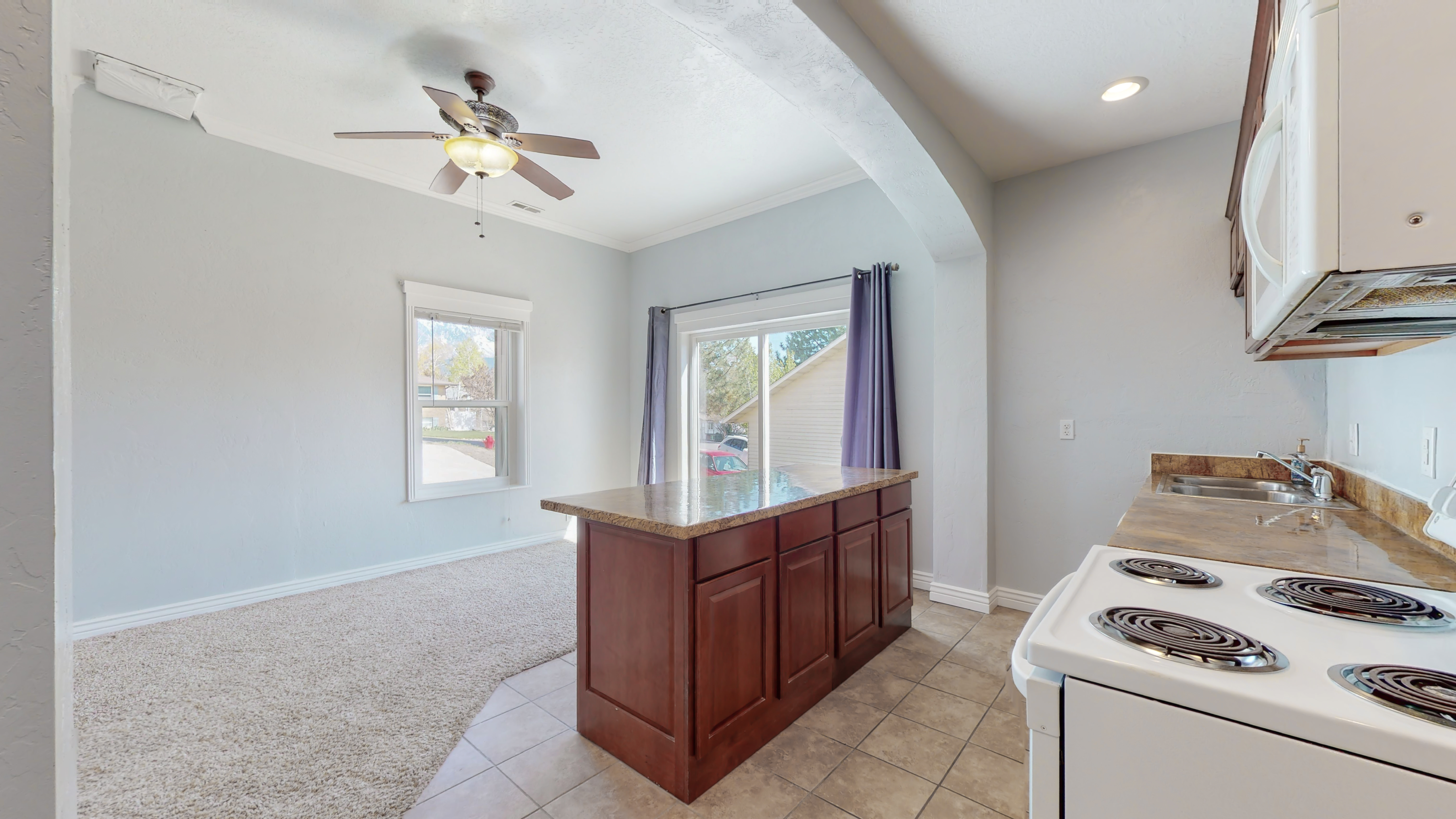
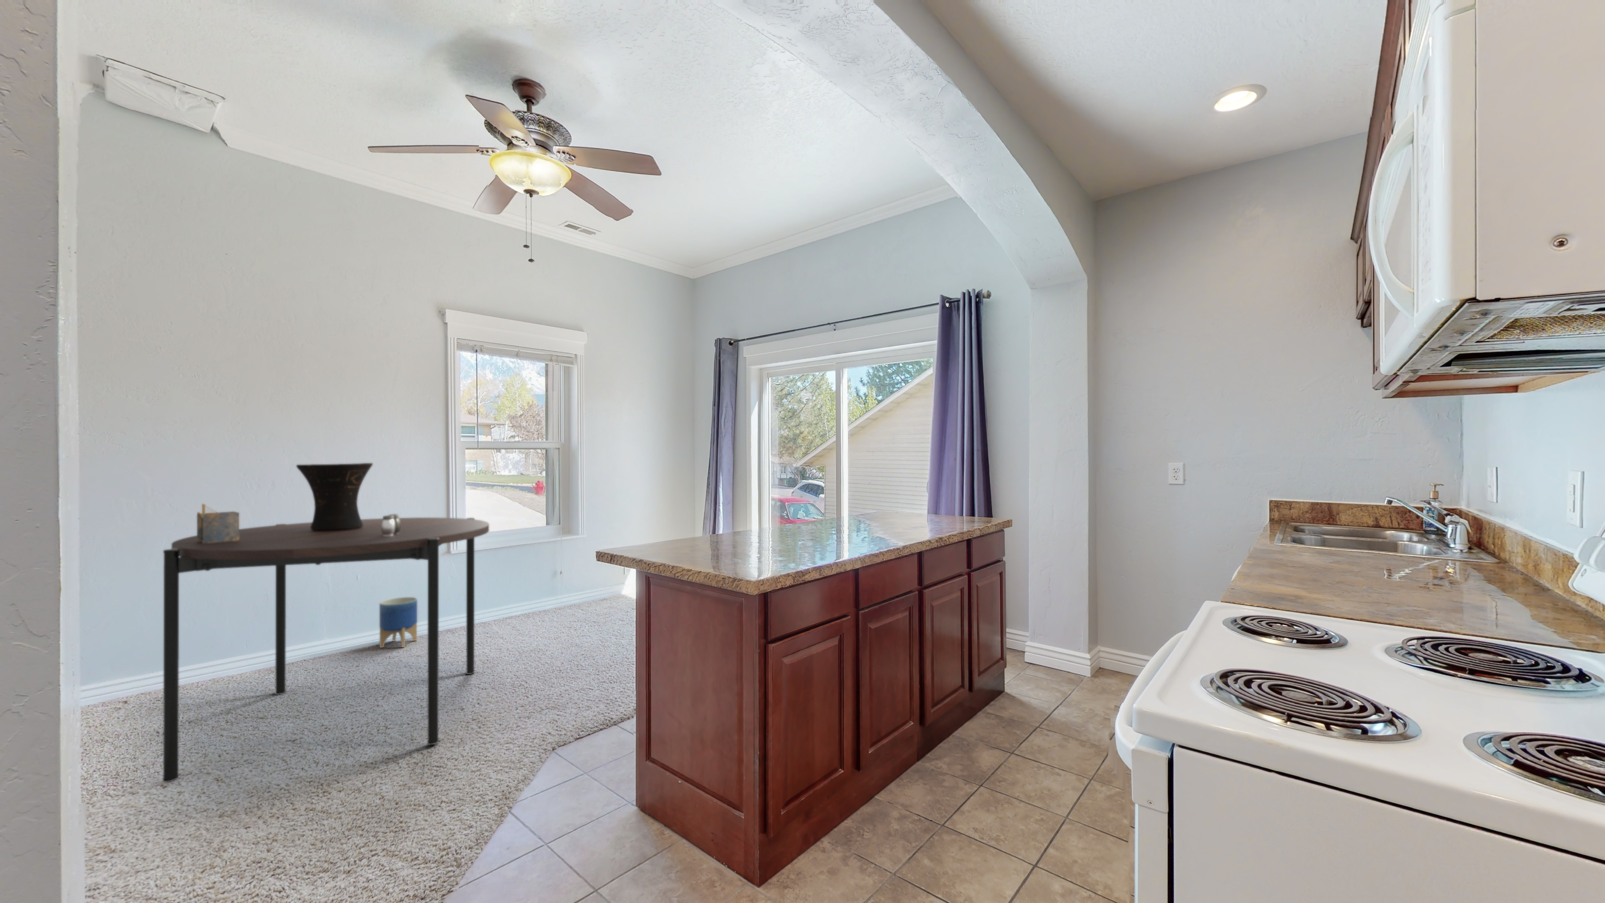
+ salt and pepper shaker [381,514,400,536]
+ napkin holder [196,503,240,544]
+ dining table [162,517,489,783]
+ planter [379,596,418,648]
+ vase [295,462,374,530]
